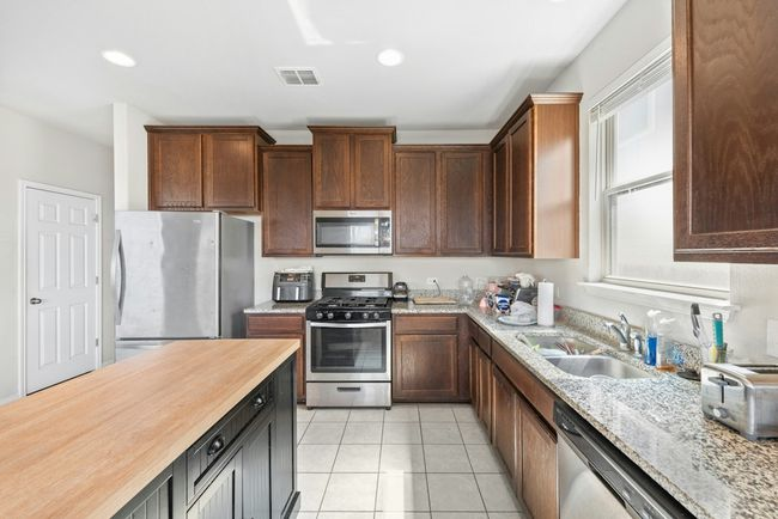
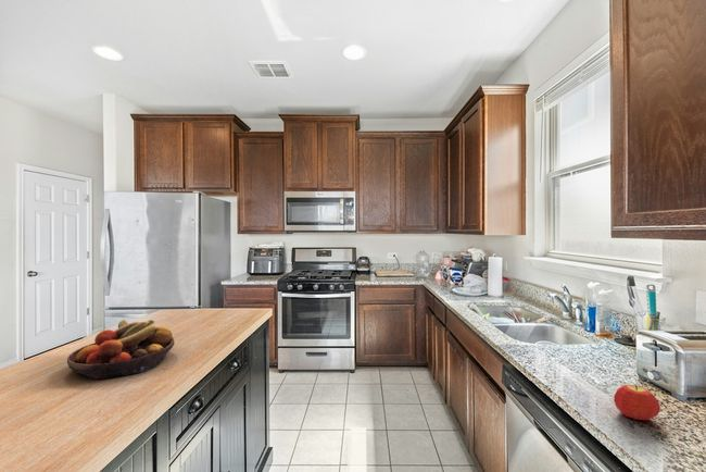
+ fruit bowl [66,319,176,381]
+ fruit [613,384,661,421]
